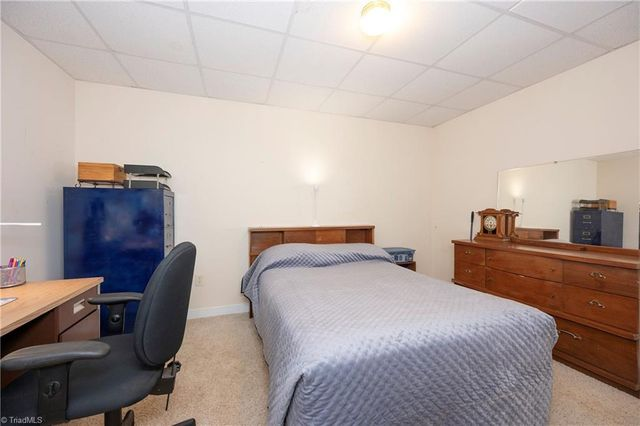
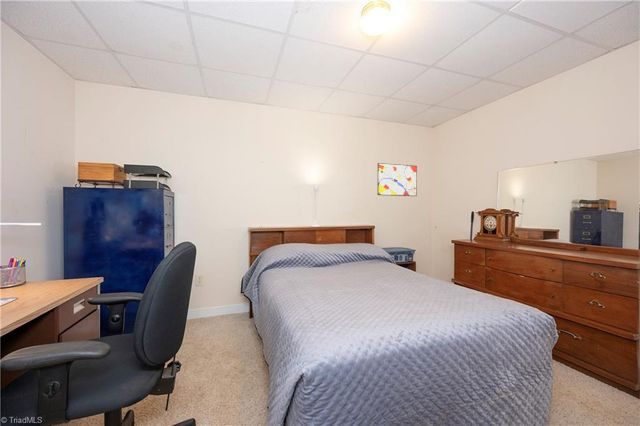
+ wall art [377,162,418,197]
